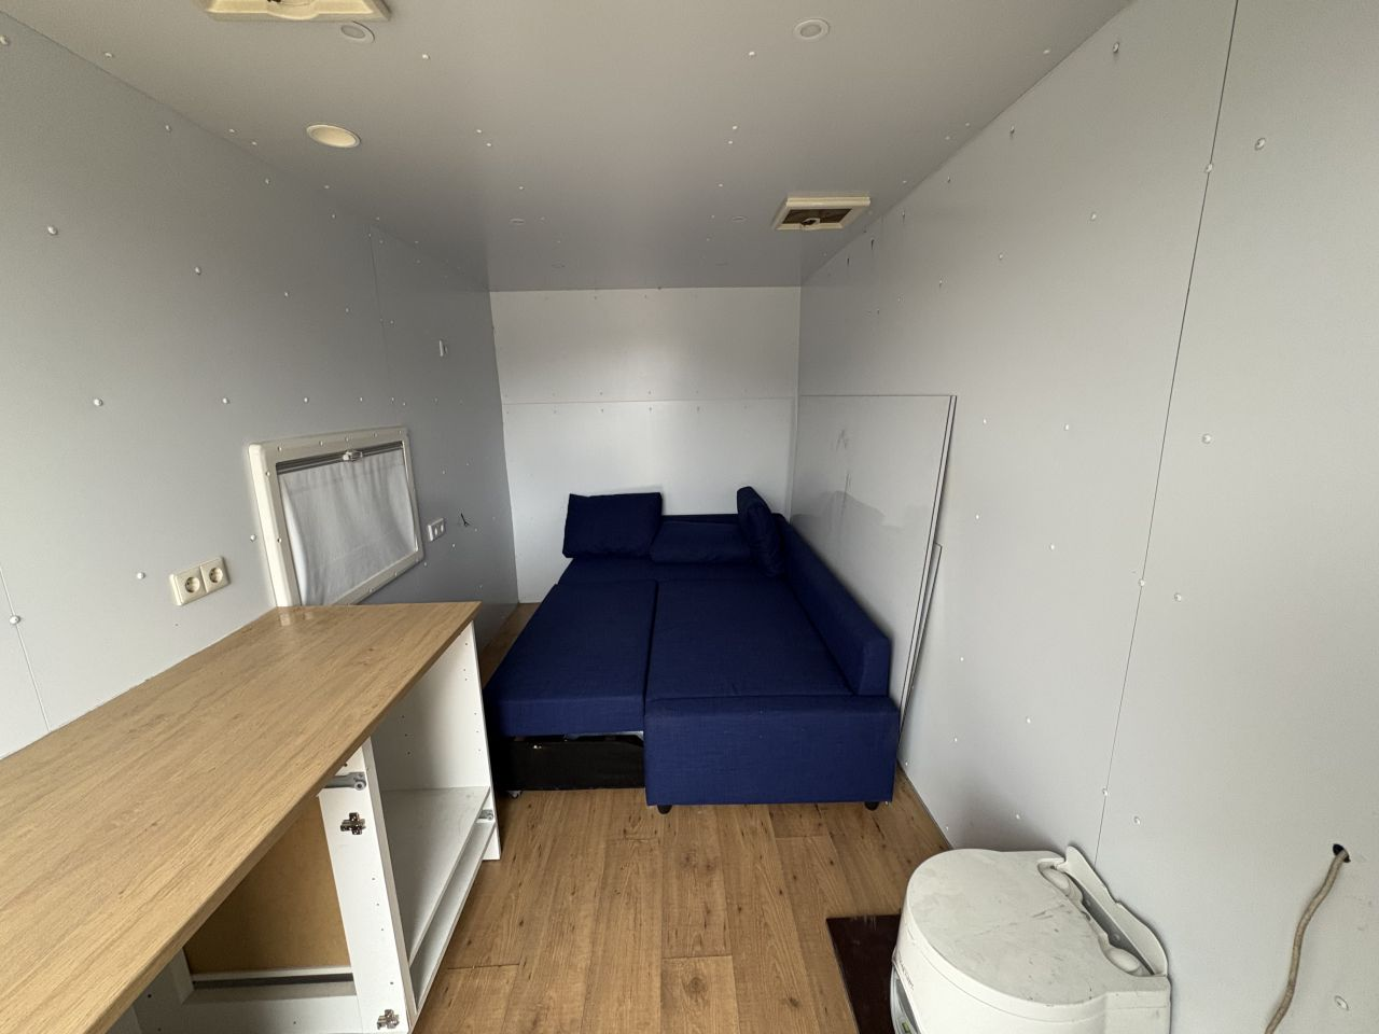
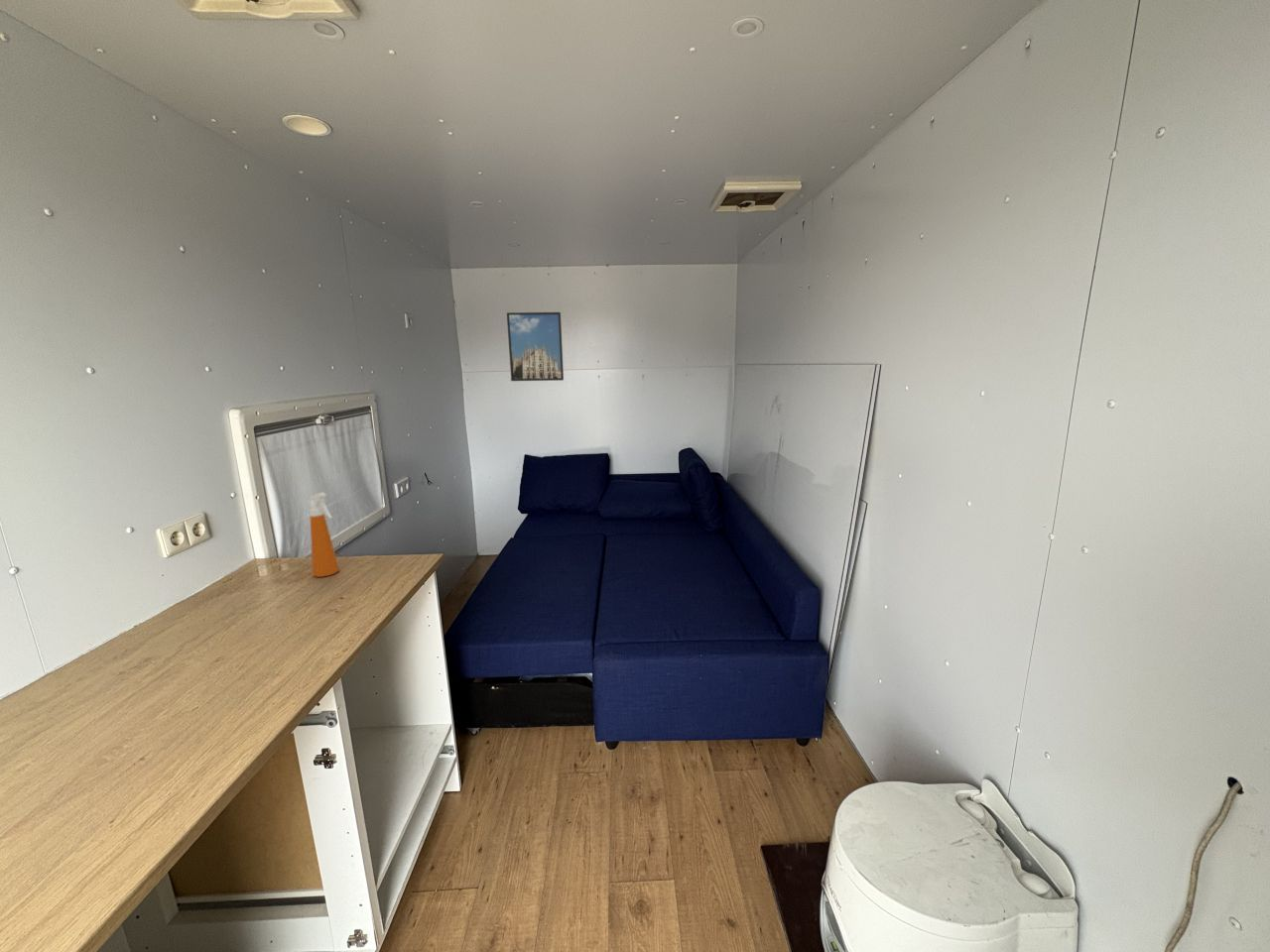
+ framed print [506,311,565,382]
+ spray bottle [306,491,340,578]
